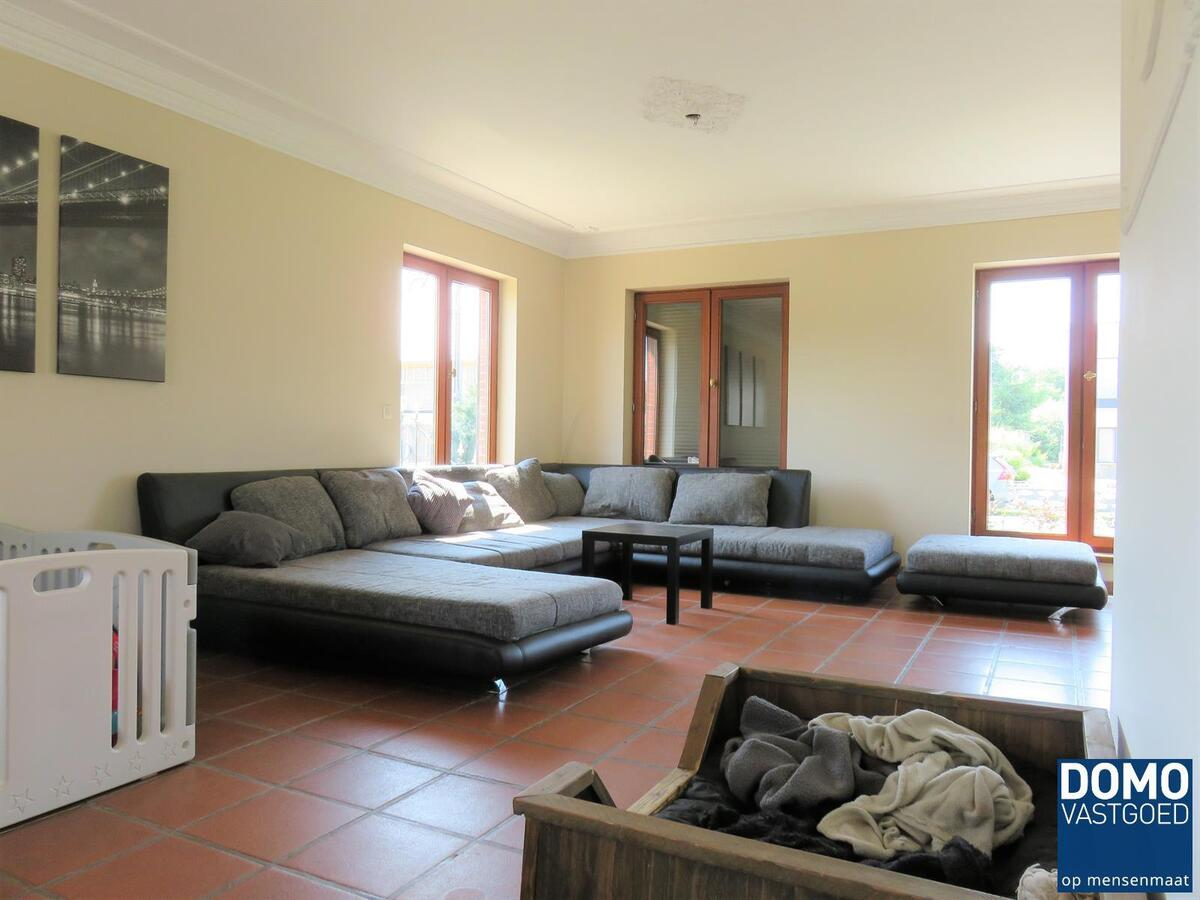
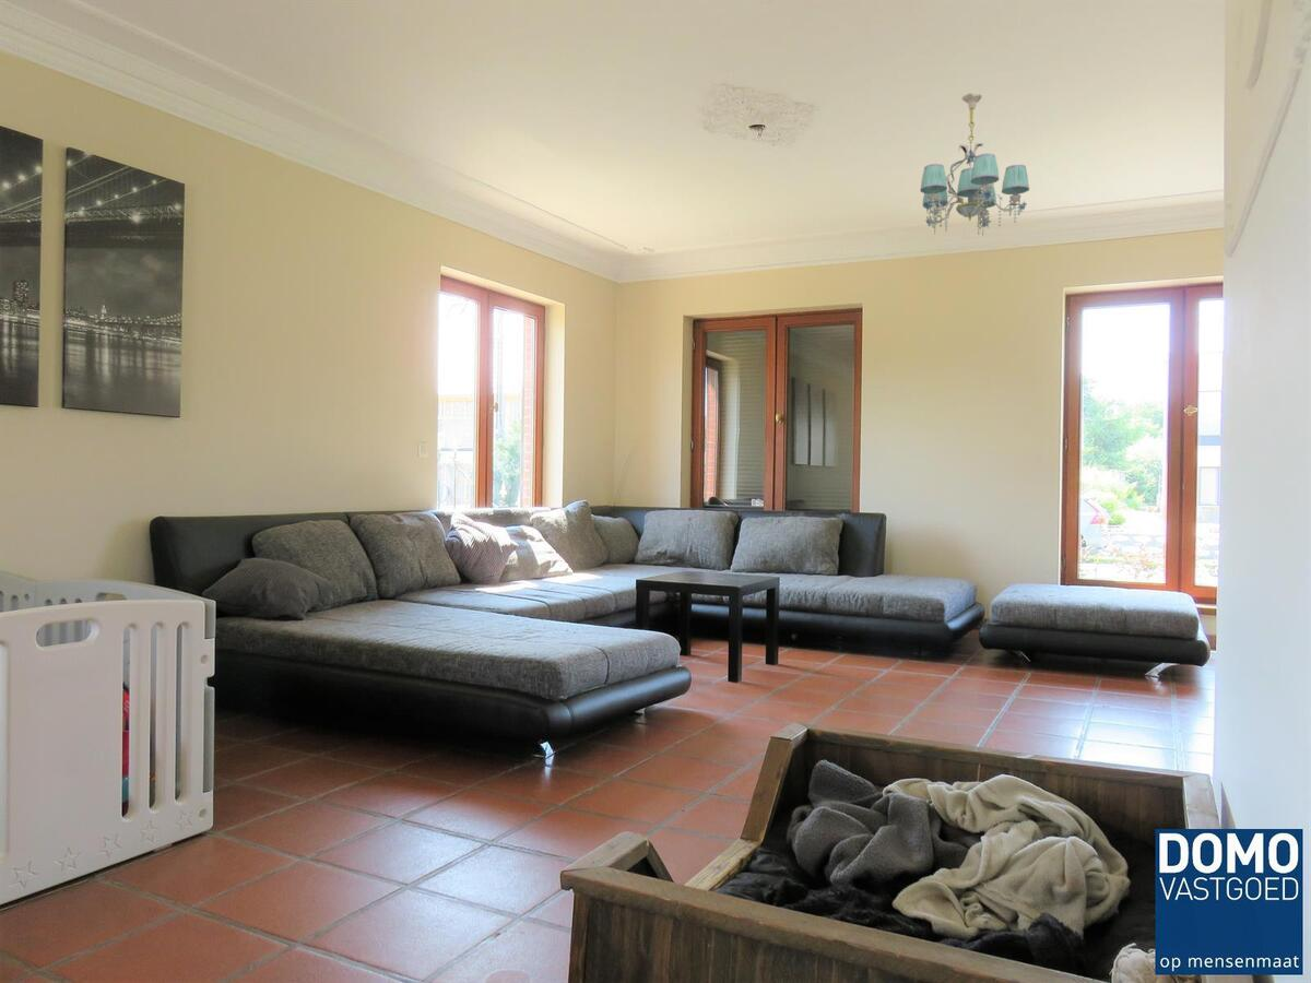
+ chandelier [919,92,1030,236]
